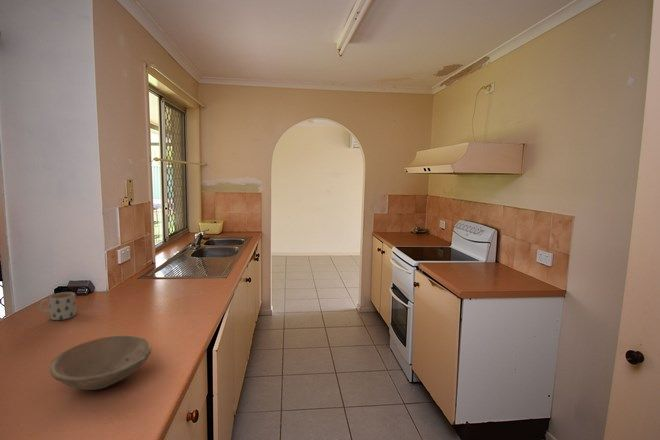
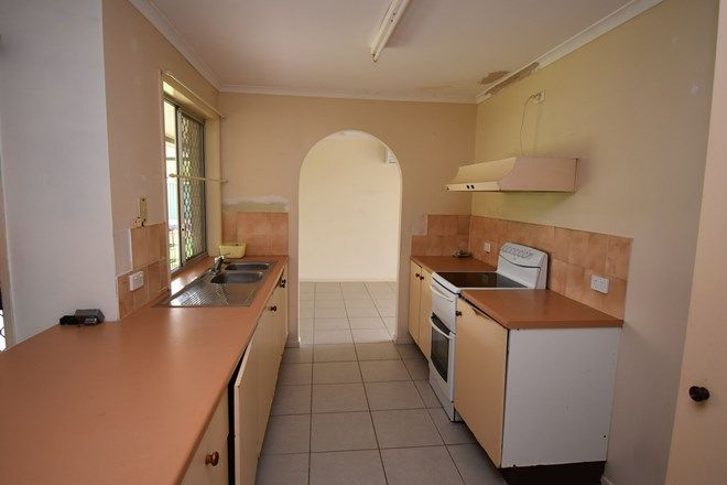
- bowl [48,334,152,391]
- mug [39,291,77,321]
